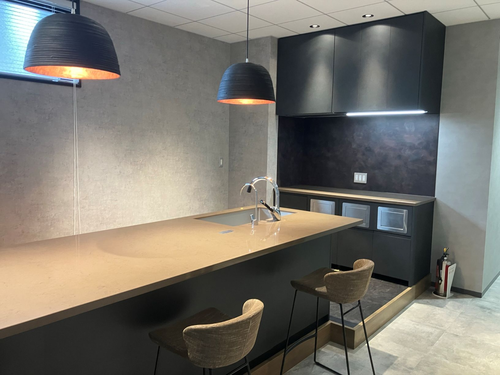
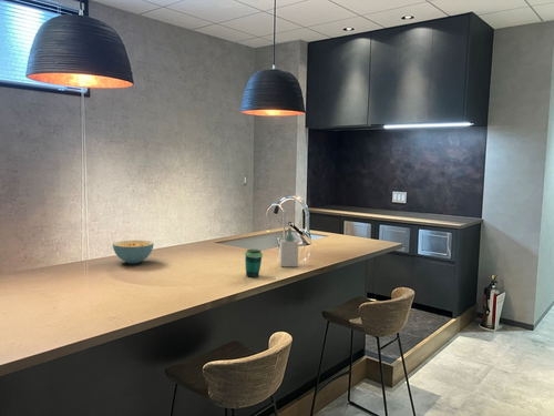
+ cereal bowl [112,240,155,265]
+ cup [244,248,264,278]
+ soap bottle [279,226,300,268]
